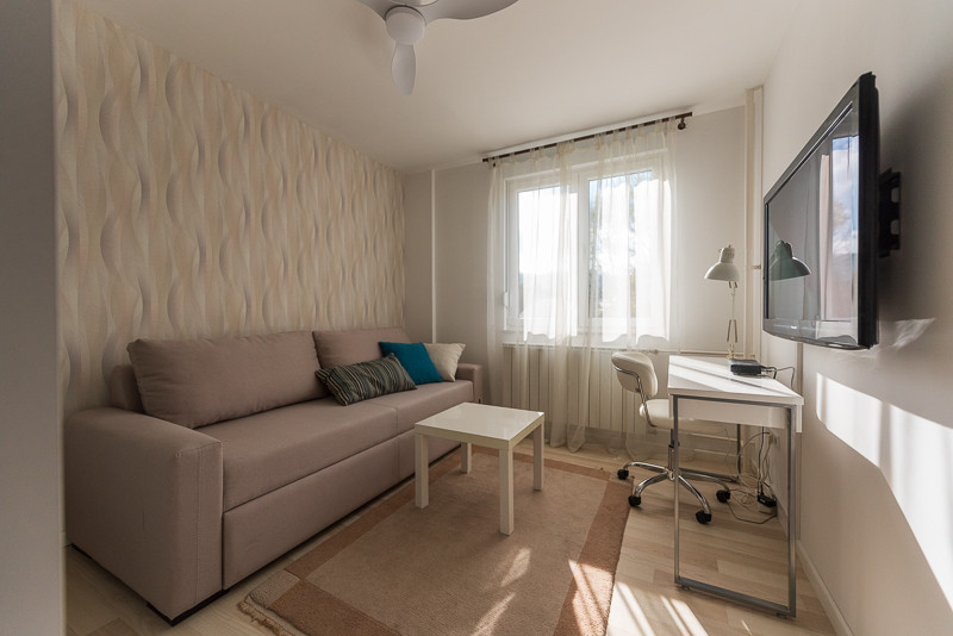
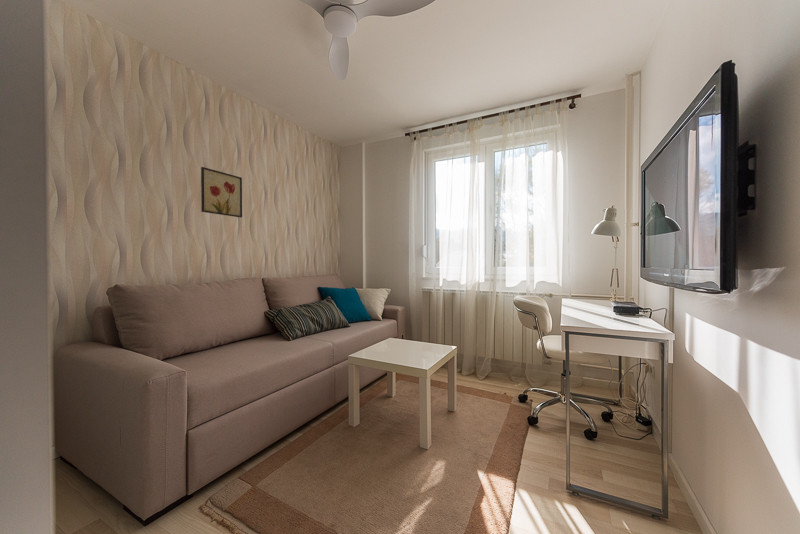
+ wall art [200,166,243,218]
